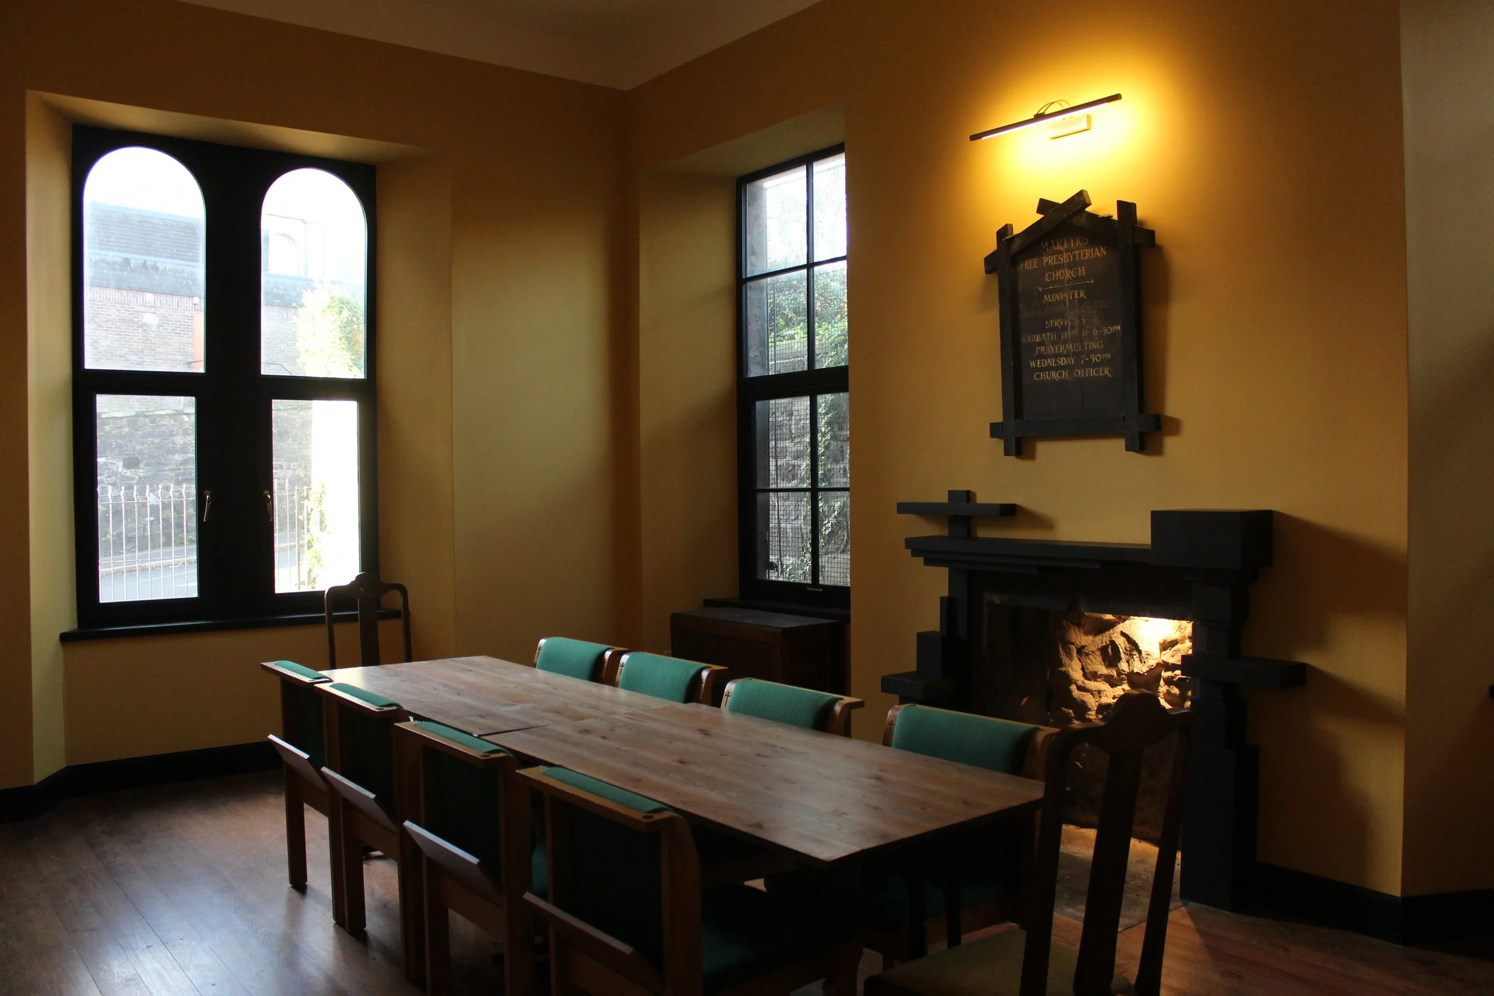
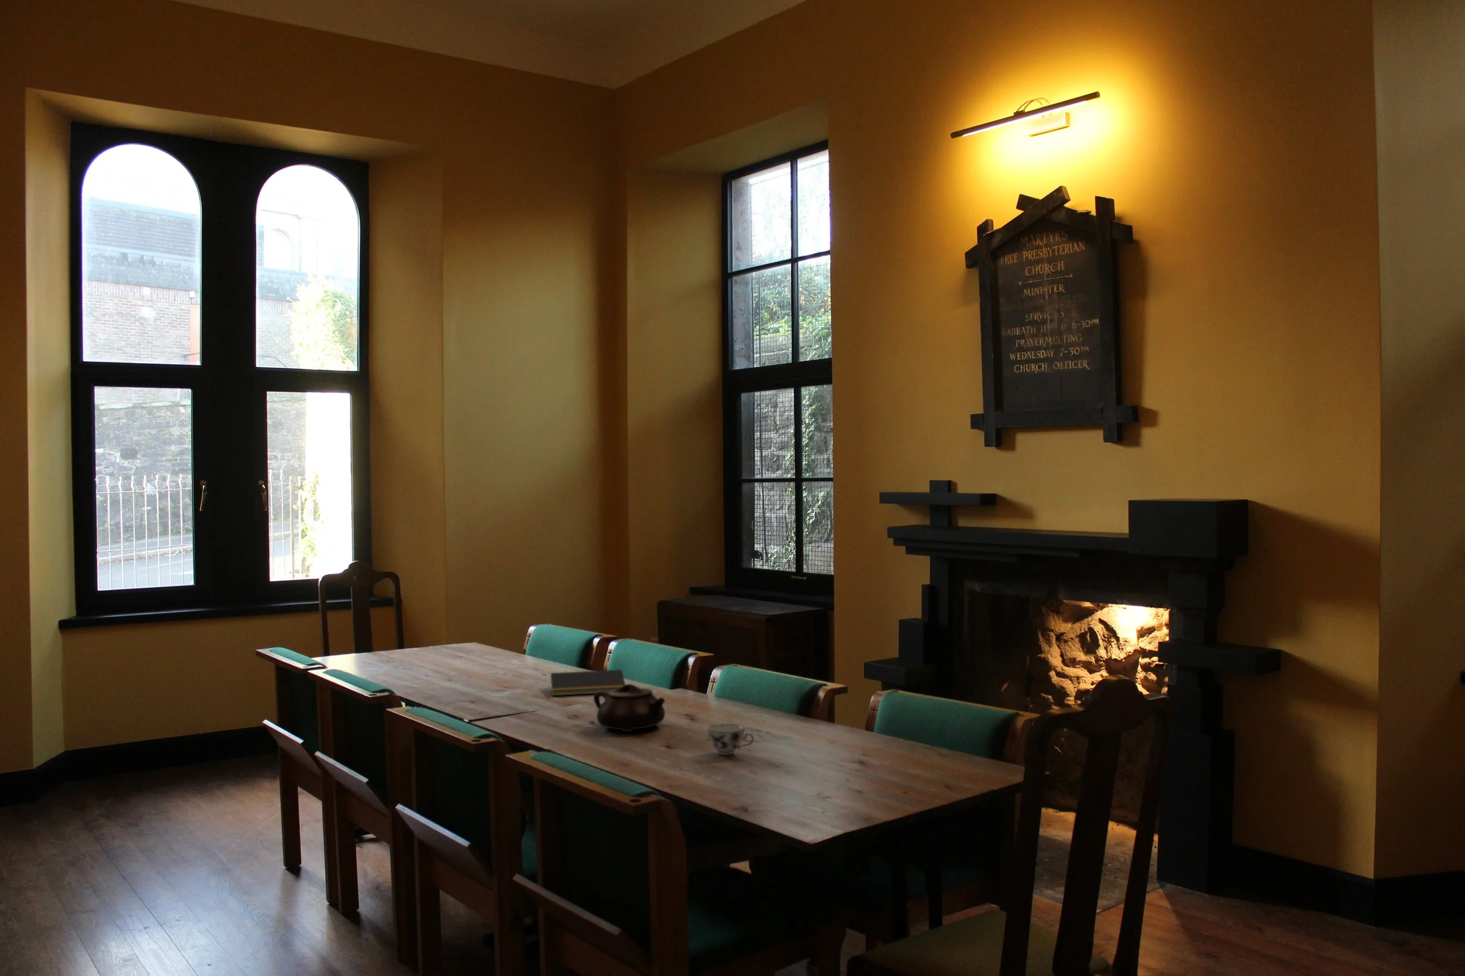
+ teapot [593,683,666,732]
+ notepad [548,669,626,697]
+ chinaware [706,723,754,755]
